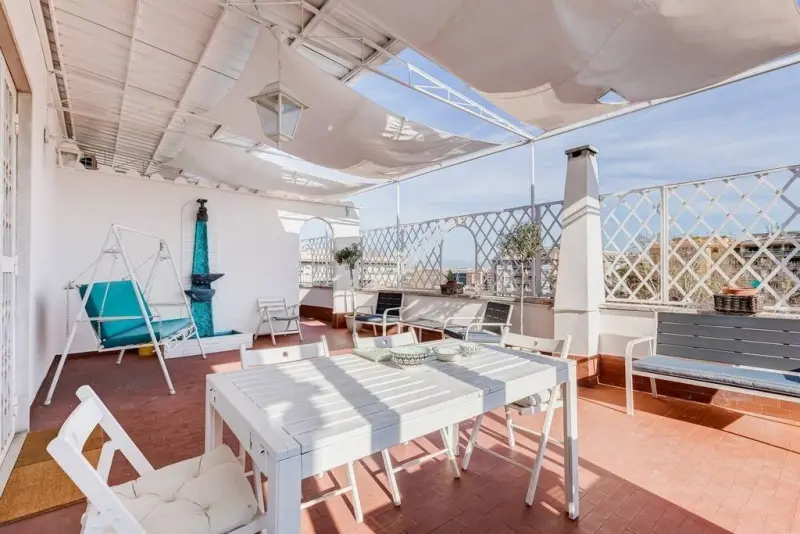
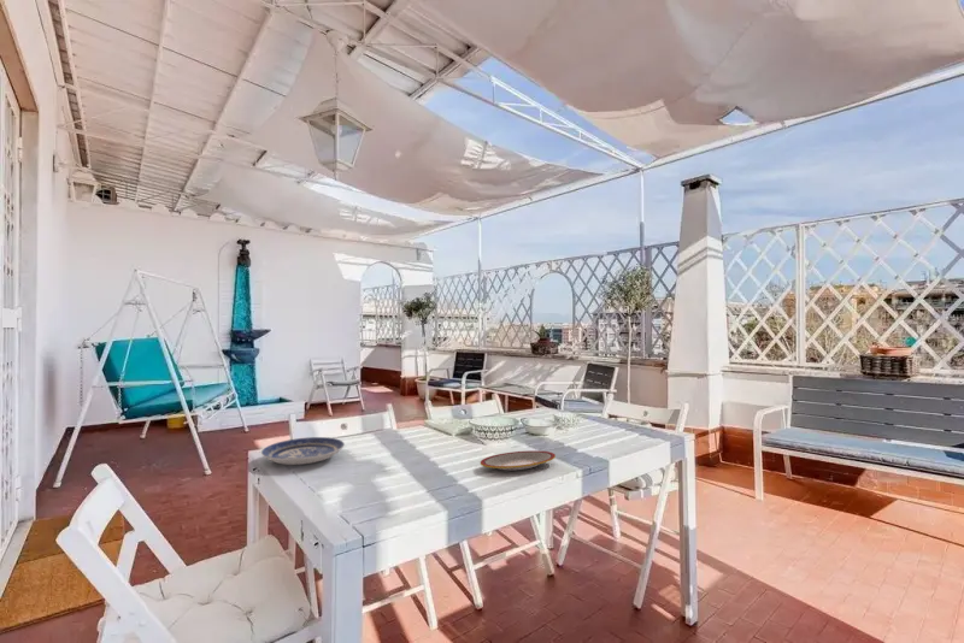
+ plate [260,436,346,466]
+ plate [480,449,557,472]
